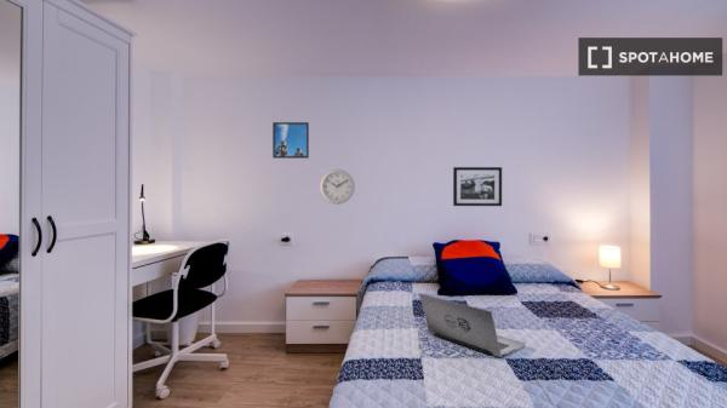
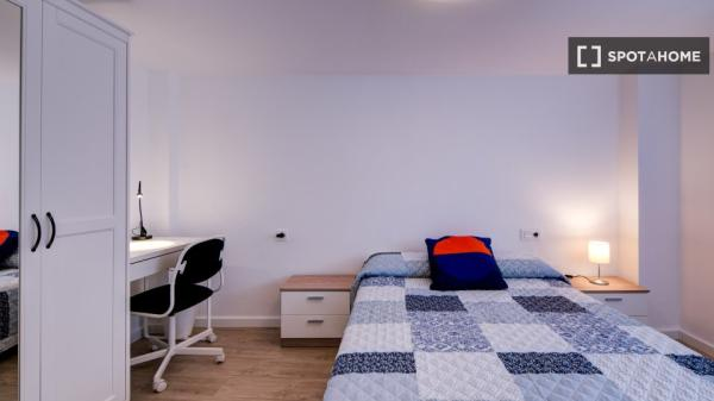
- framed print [271,121,310,160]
- wall clock [319,168,356,206]
- picture frame [452,166,503,207]
- laptop [418,293,527,358]
